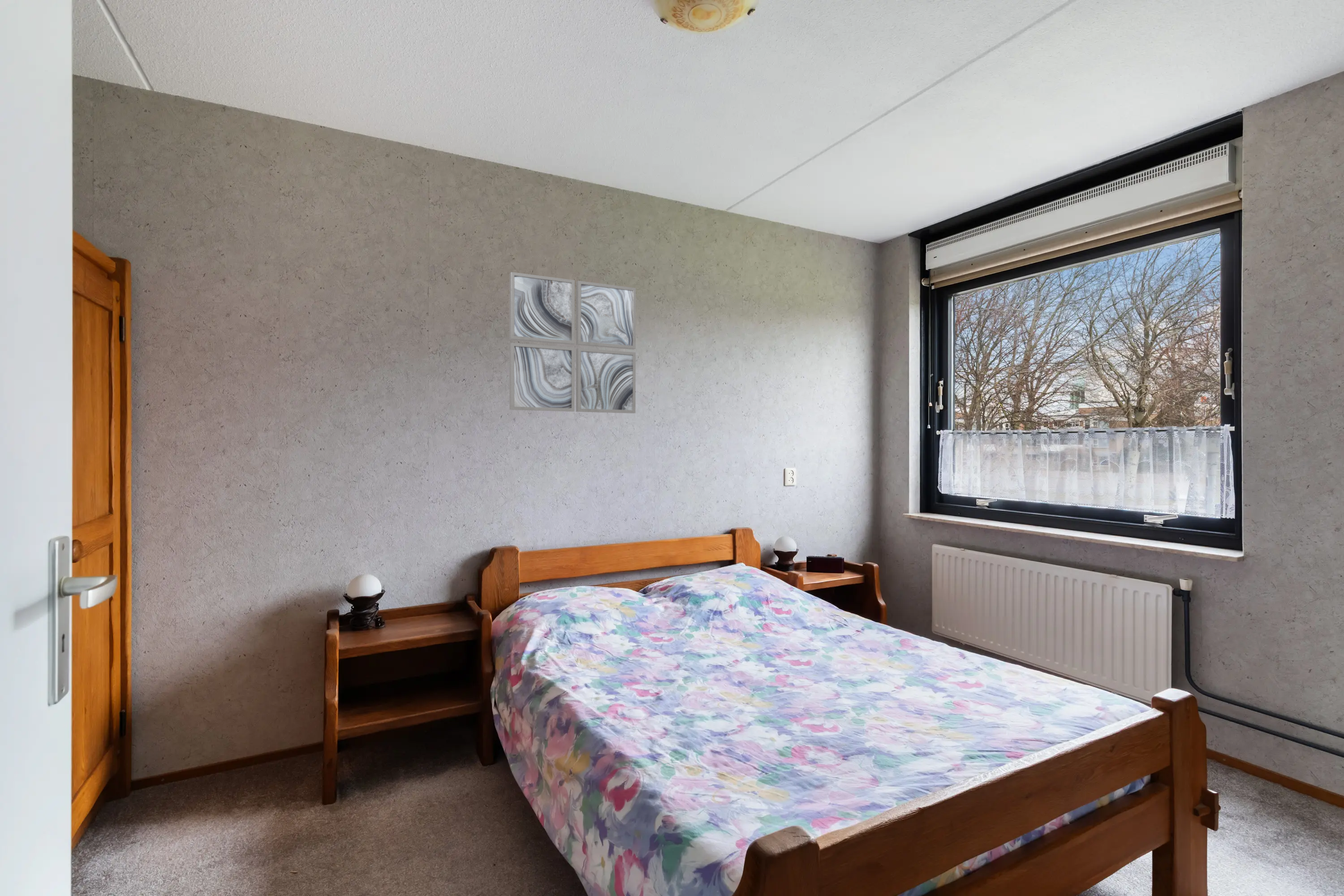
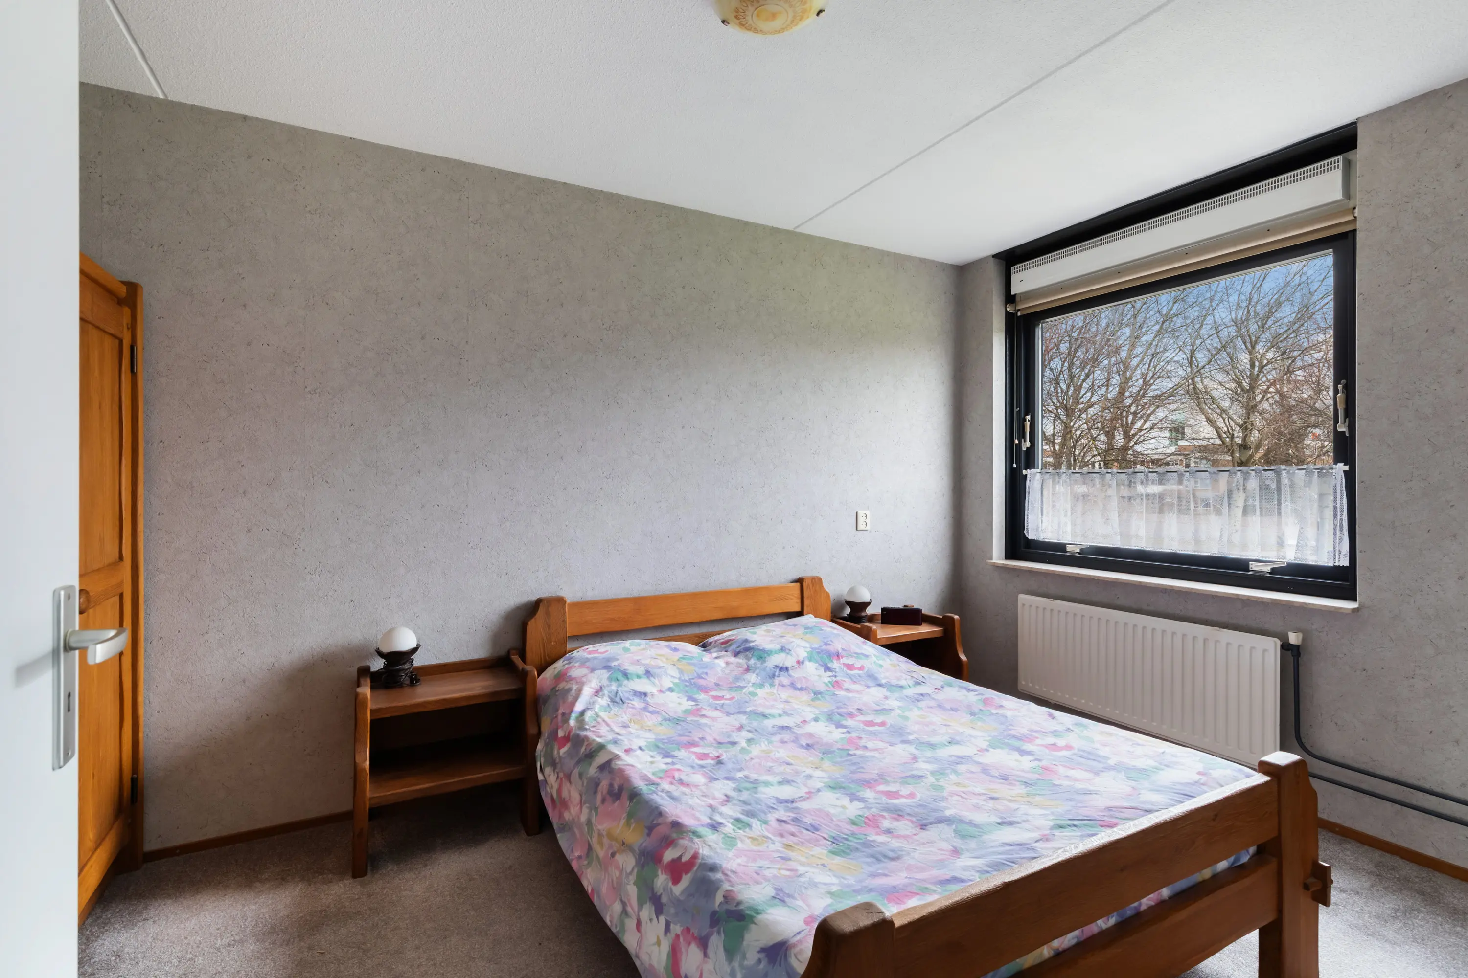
- wall art [509,271,636,414]
